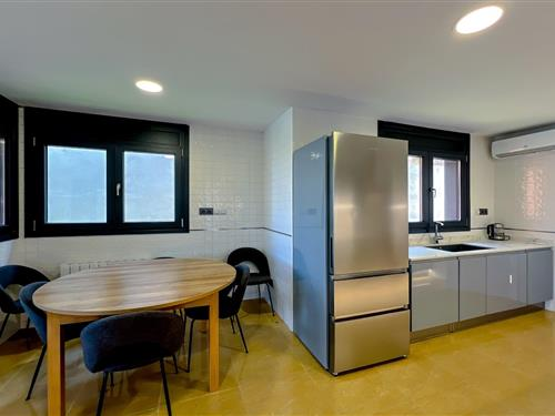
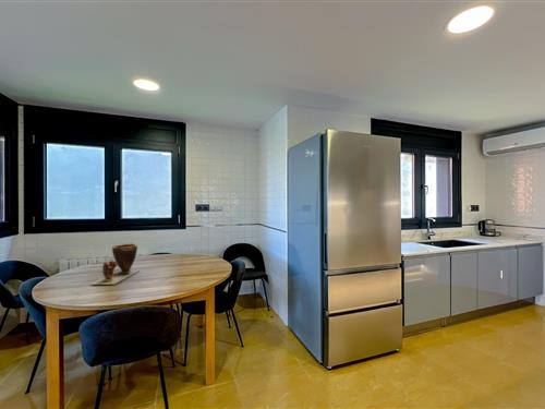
+ clay pot [89,242,138,286]
